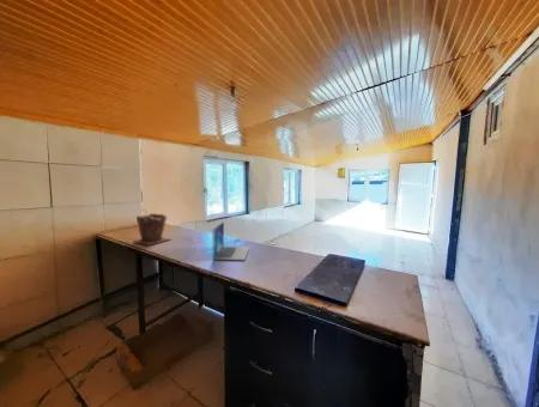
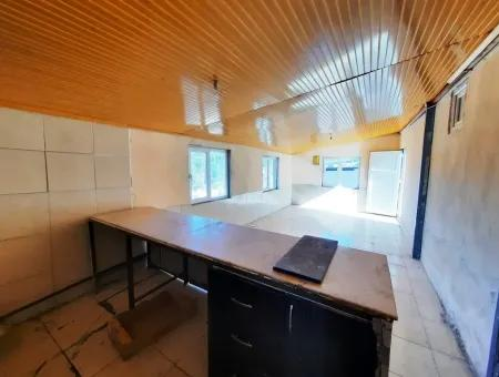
- plant pot [132,212,171,245]
- laptop [212,220,252,261]
